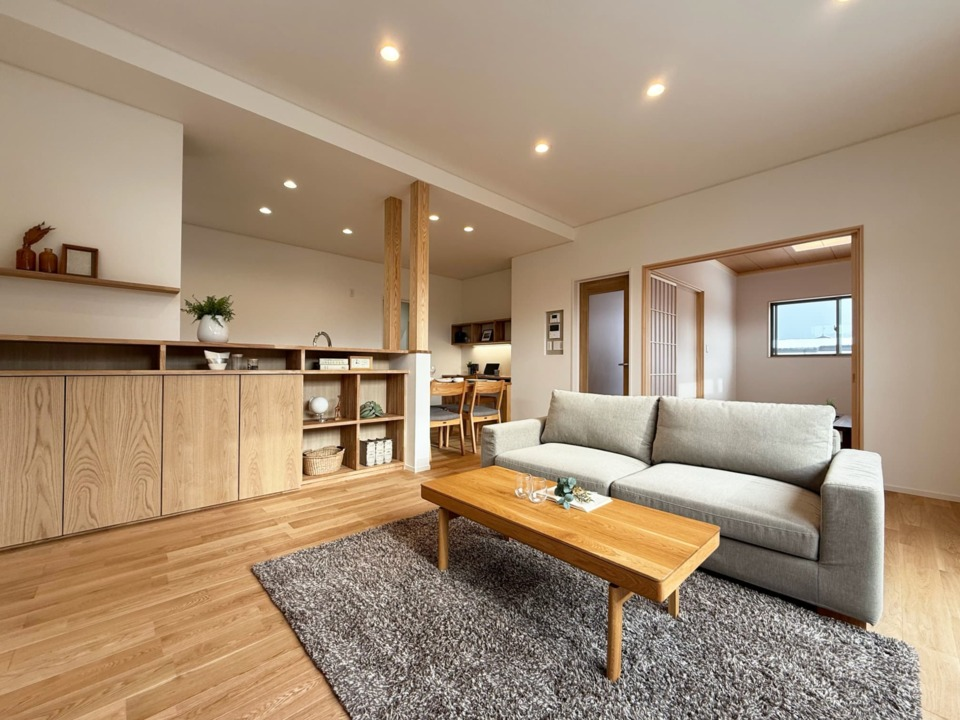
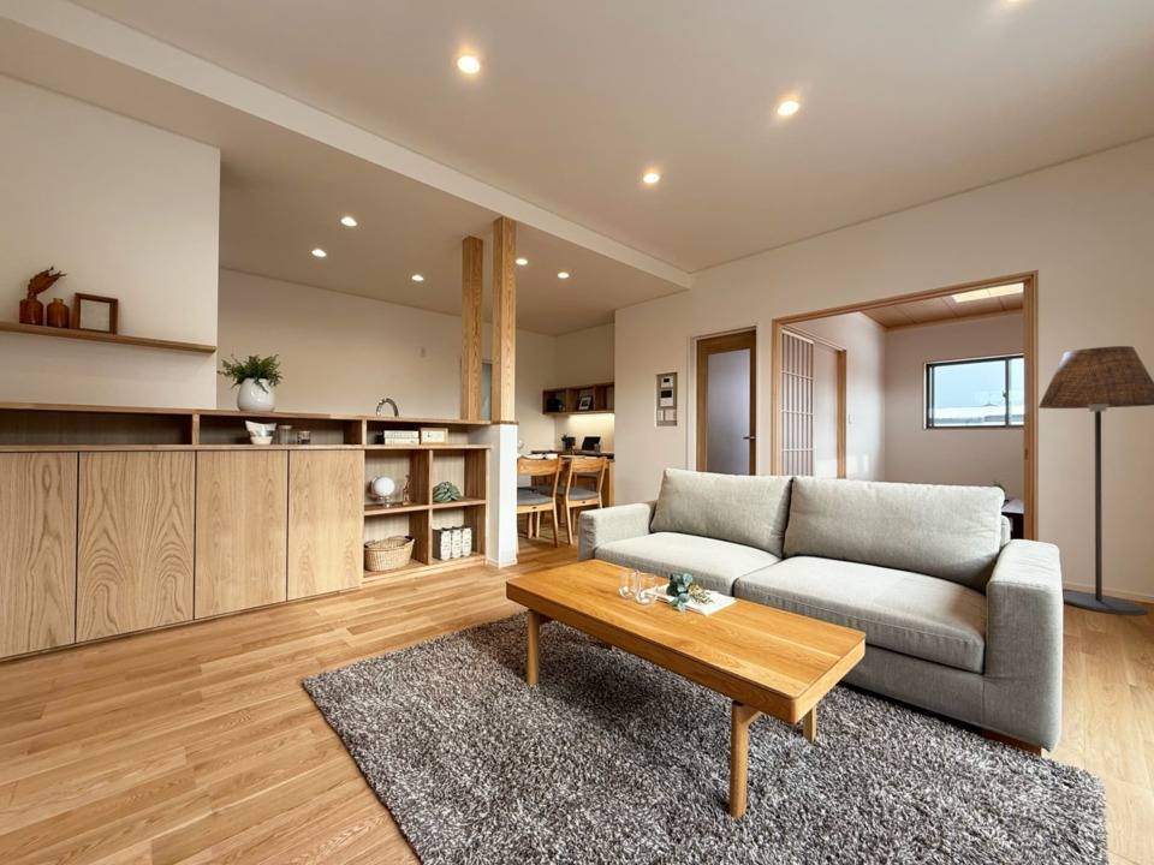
+ floor lamp [1037,345,1154,616]
